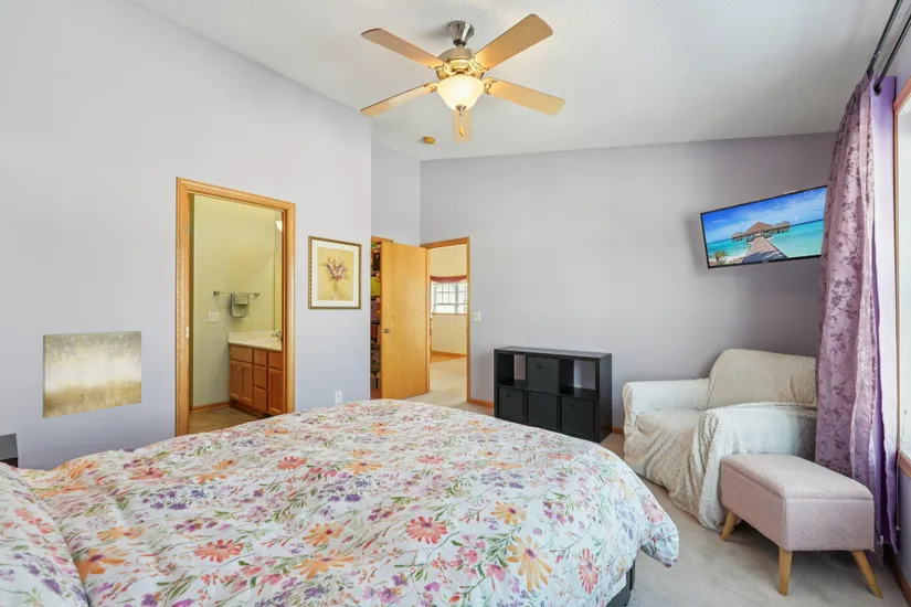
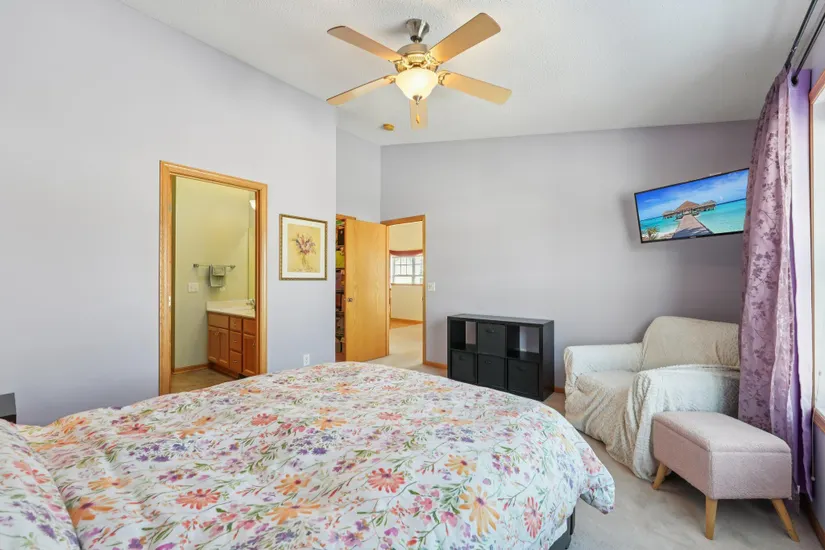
- wall art [42,330,142,419]
